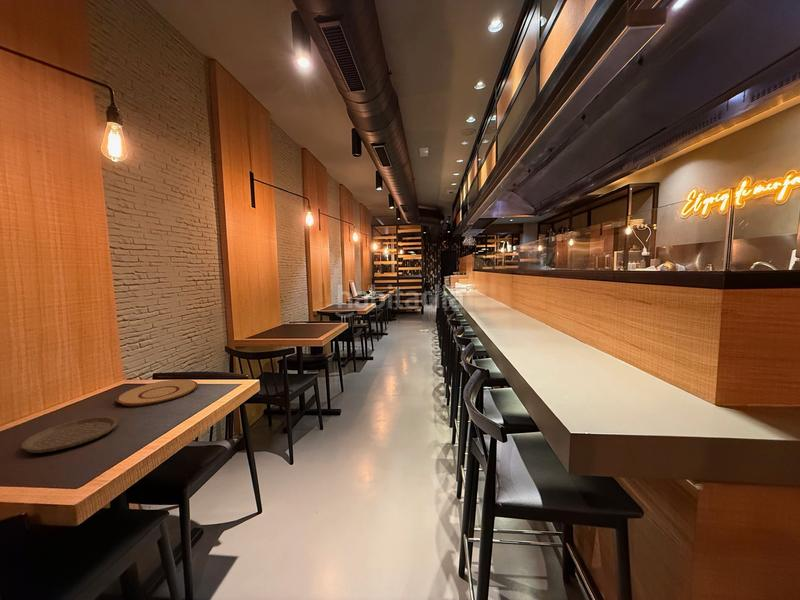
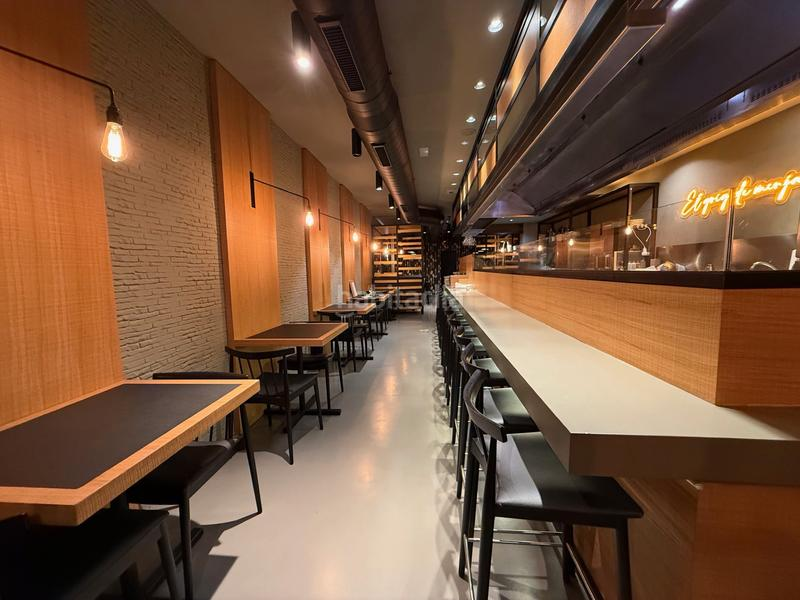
- plate [115,379,199,407]
- plate [20,415,119,454]
